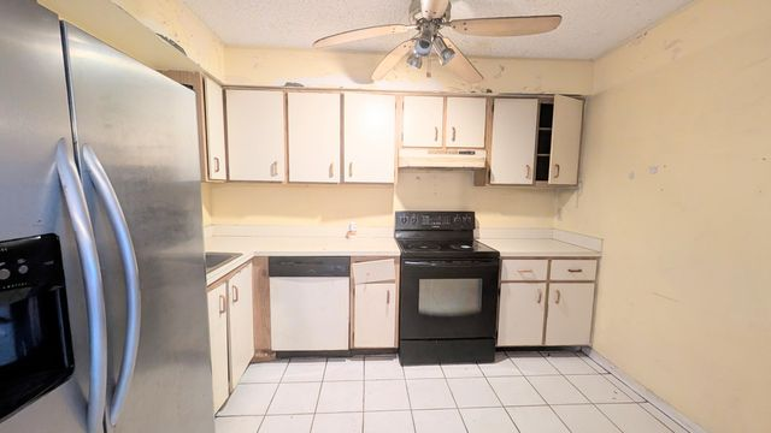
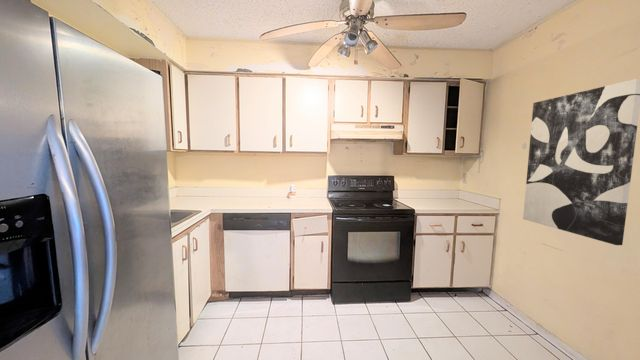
+ wall art [522,78,640,246]
